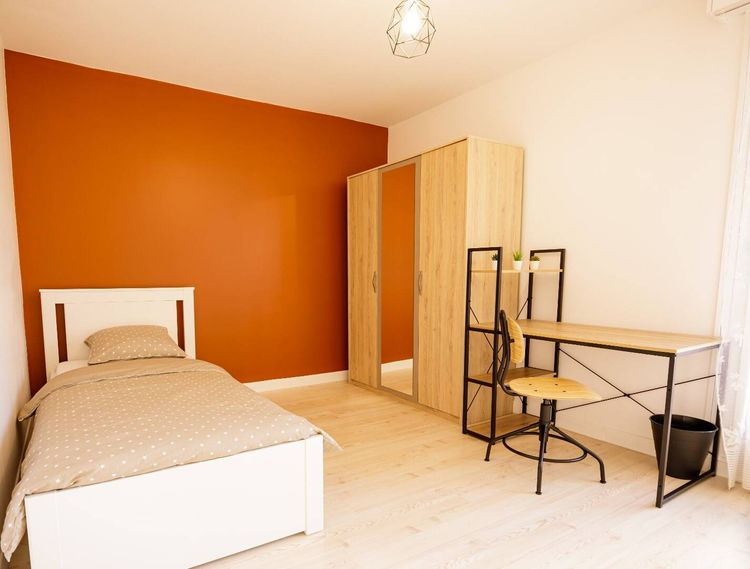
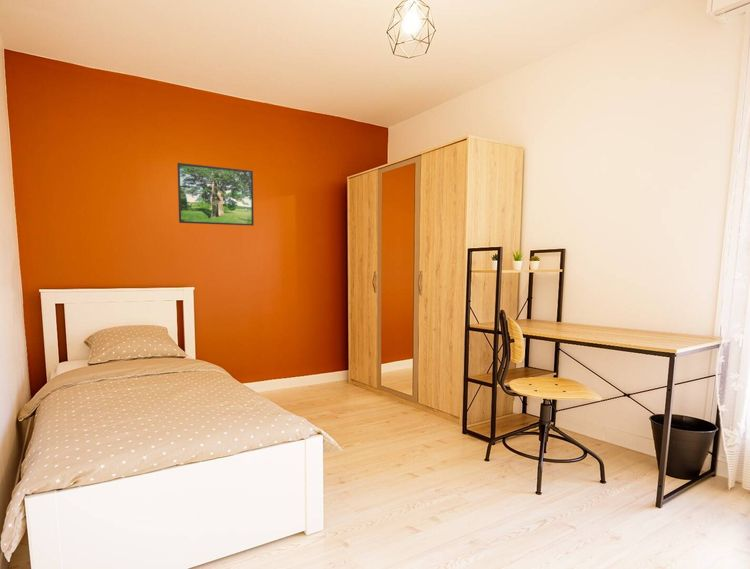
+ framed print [176,162,255,227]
